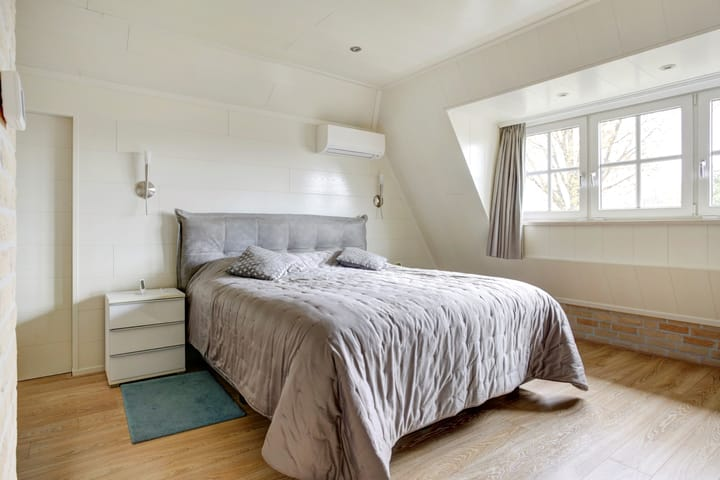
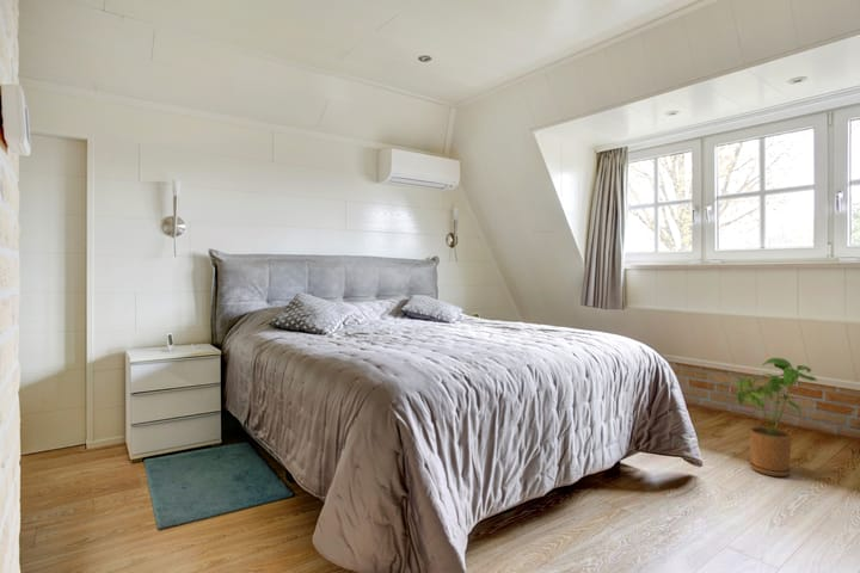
+ house plant [736,357,818,478]
